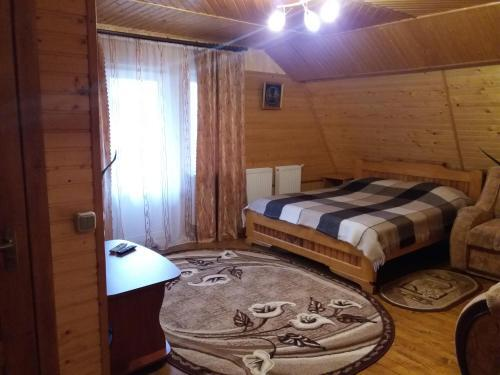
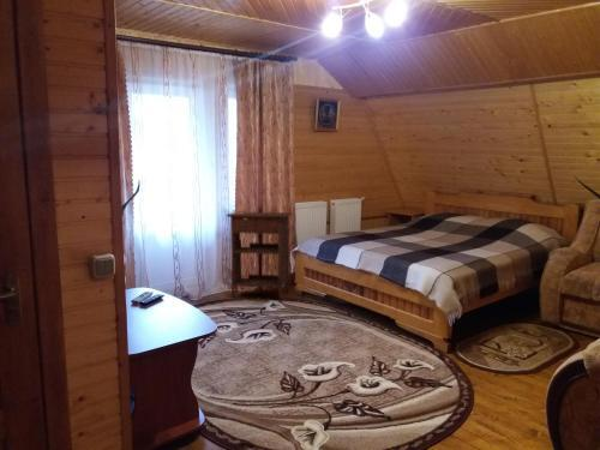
+ nightstand [224,211,294,301]
